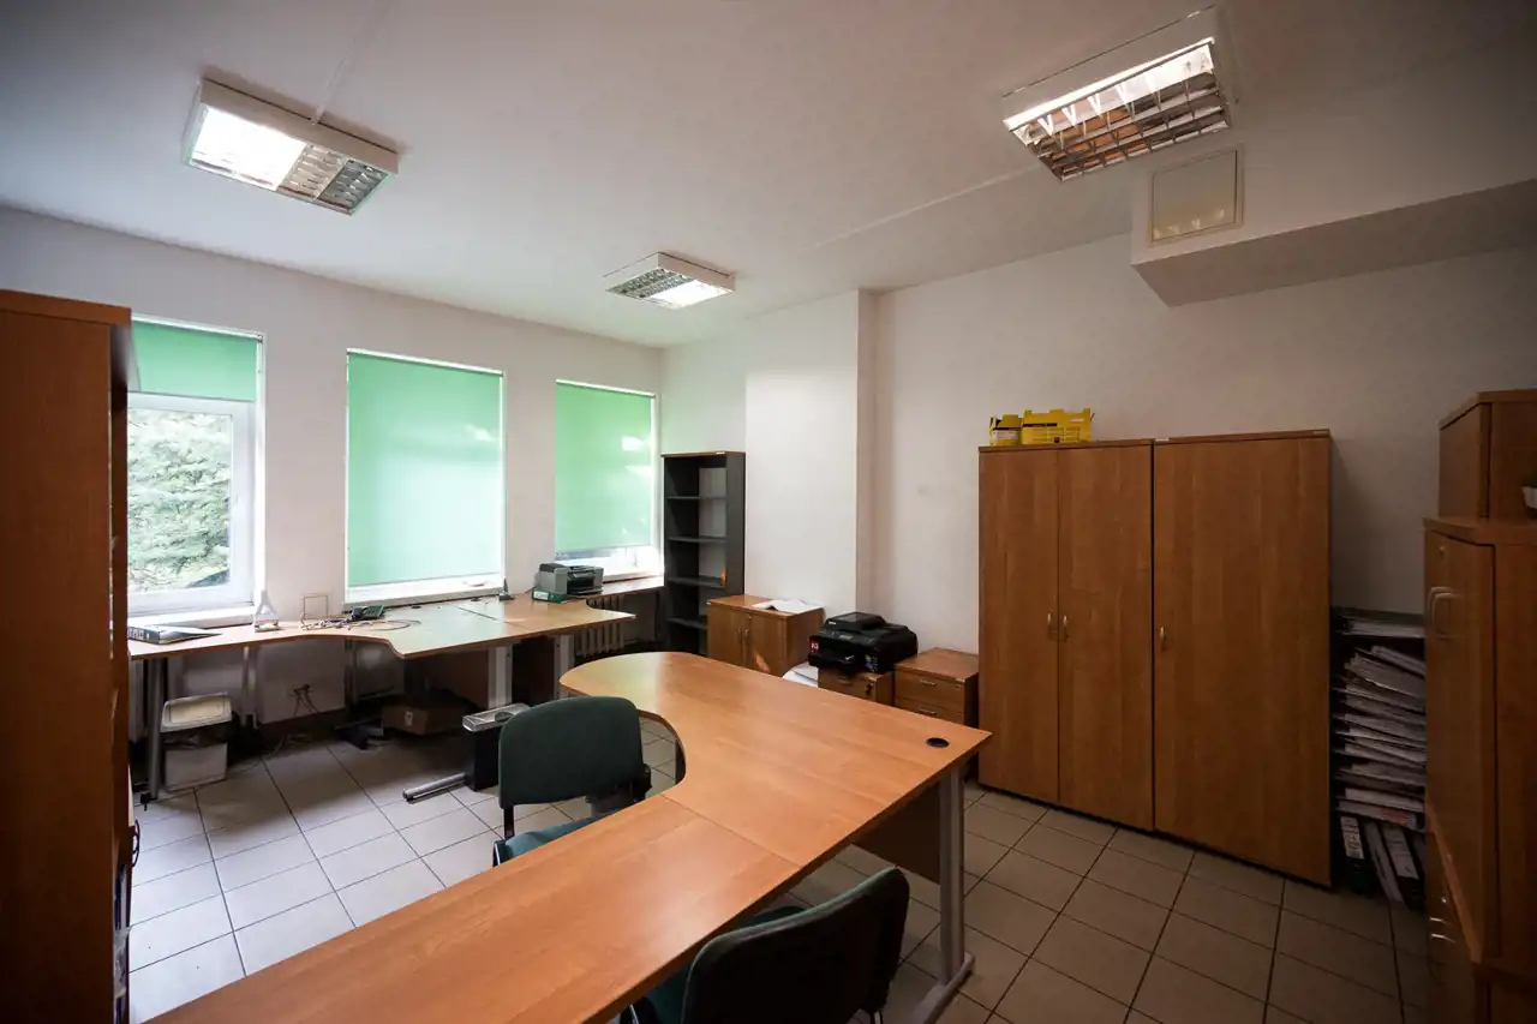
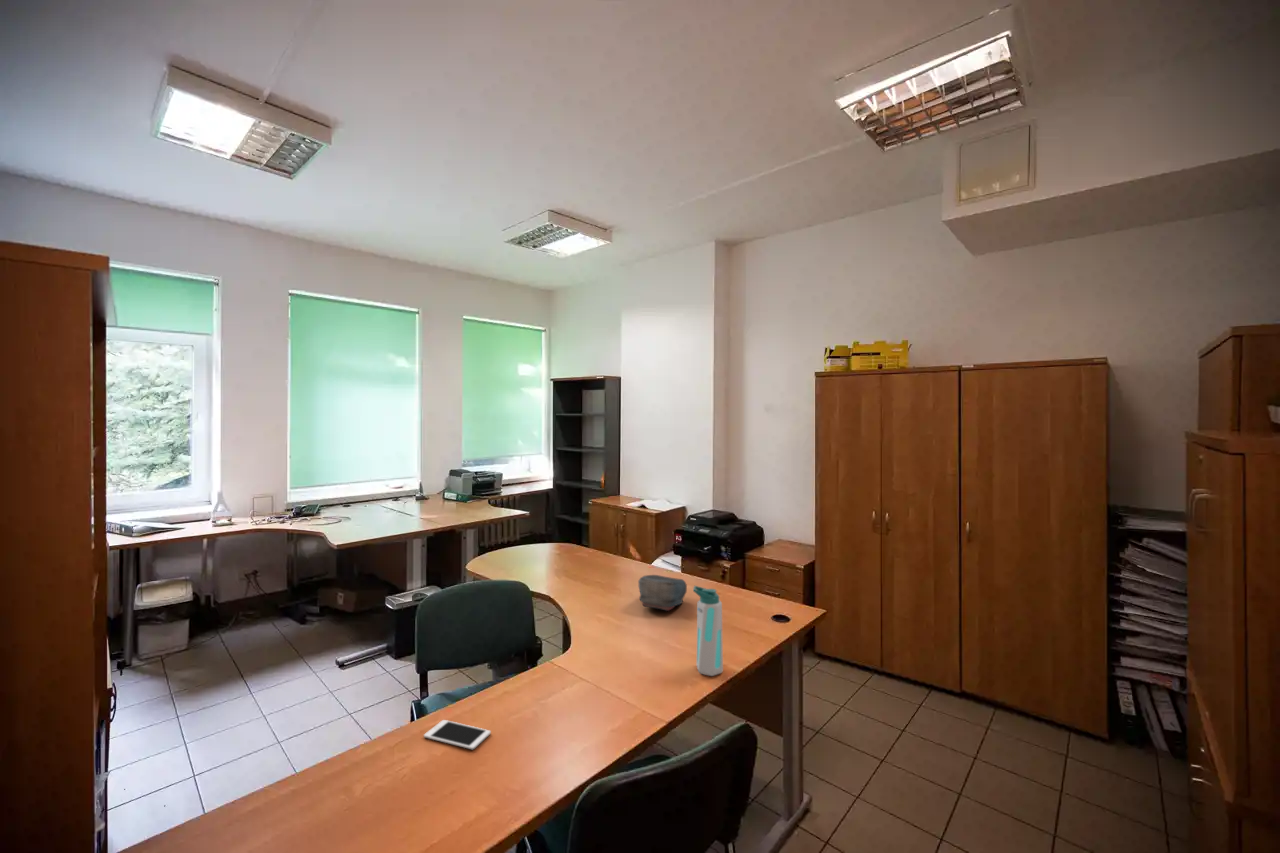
+ water bottle [692,585,724,677]
+ cell phone [423,719,492,750]
+ rock [637,574,688,612]
